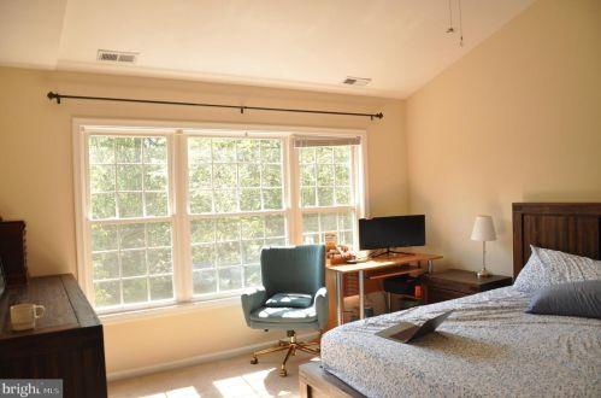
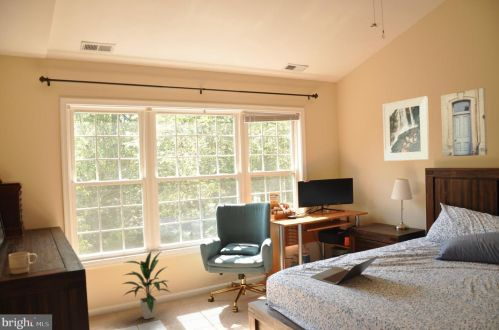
+ indoor plant [121,251,171,320]
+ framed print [382,95,430,162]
+ wall art [440,87,488,158]
